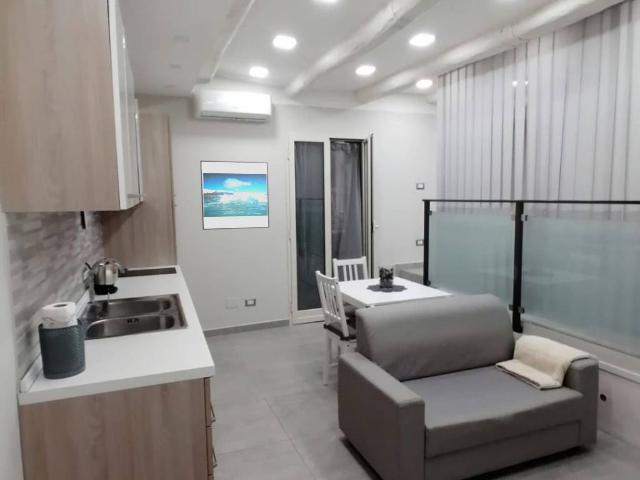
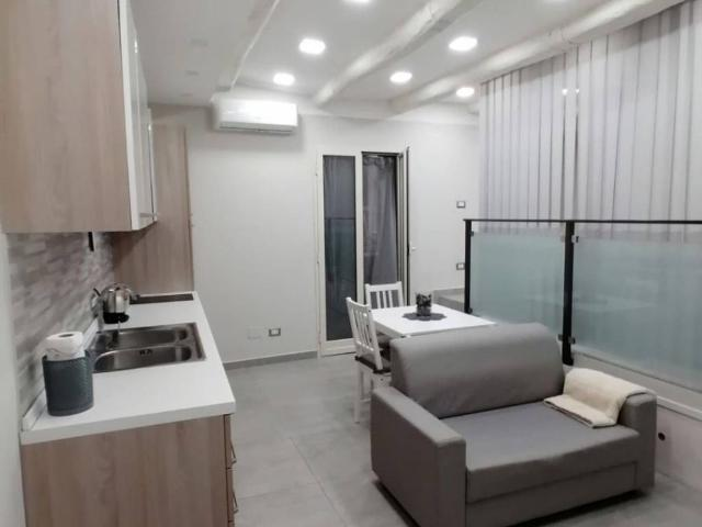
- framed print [199,160,270,231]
